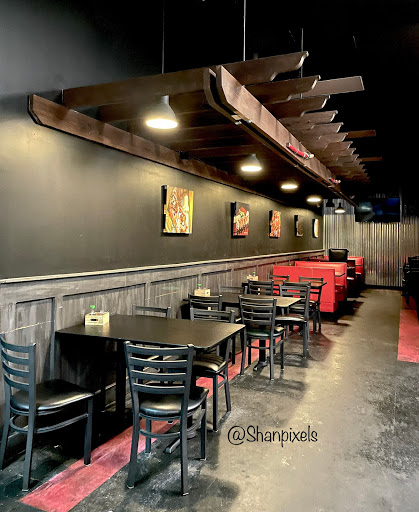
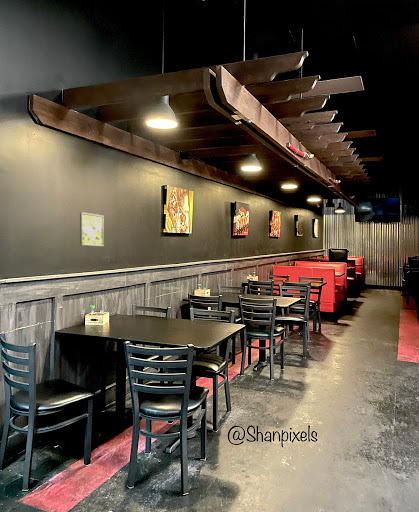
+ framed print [79,211,105,248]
